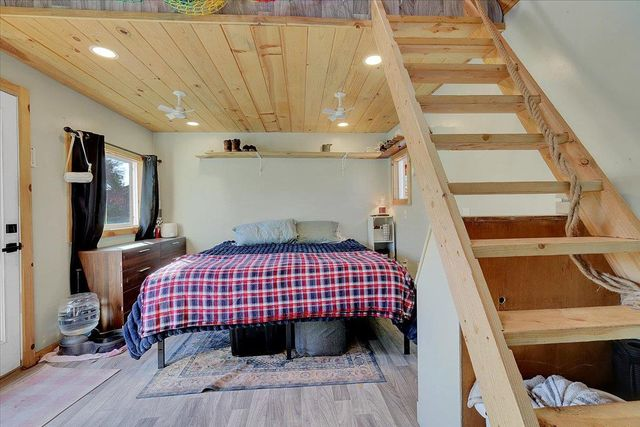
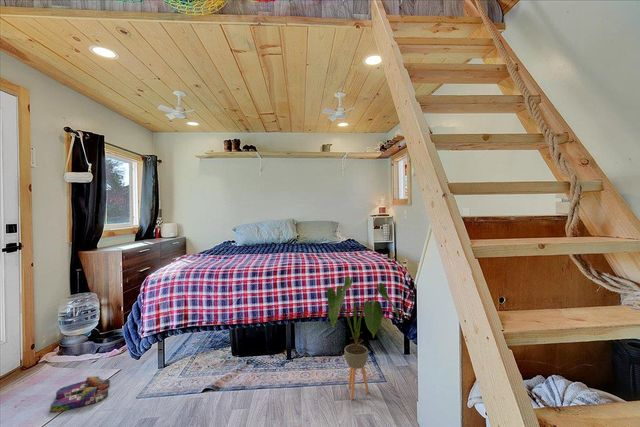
+ house plant [326,275,400,400]
+ slippers [49,376,111,413]
